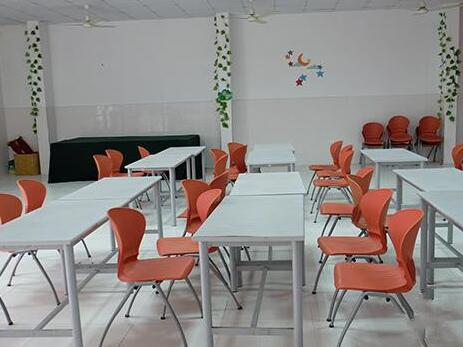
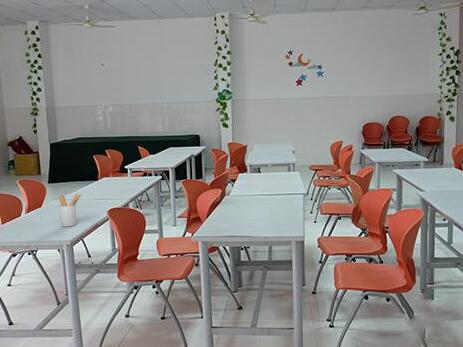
+ utensil holder [57,193,82,228]
